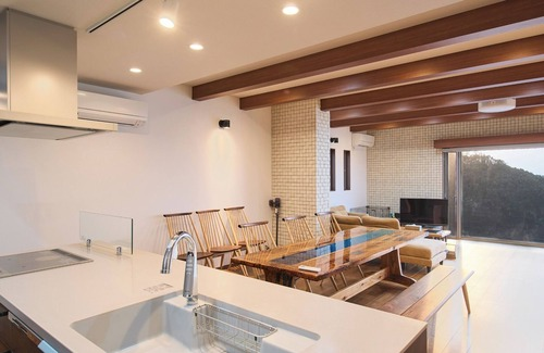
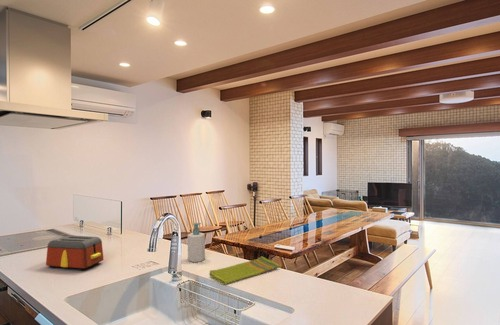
+ soap bottle [187,222,206,263]
+ toaster [45,234,105,271]
+ dish towel [209,256,280,285]
